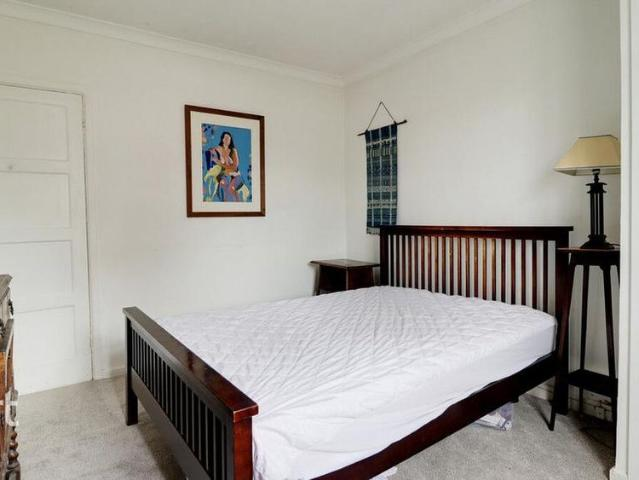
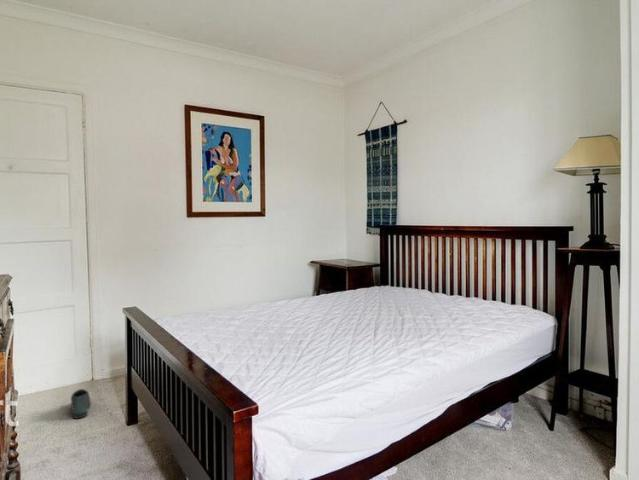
+ shoe [70,388,92,420]
